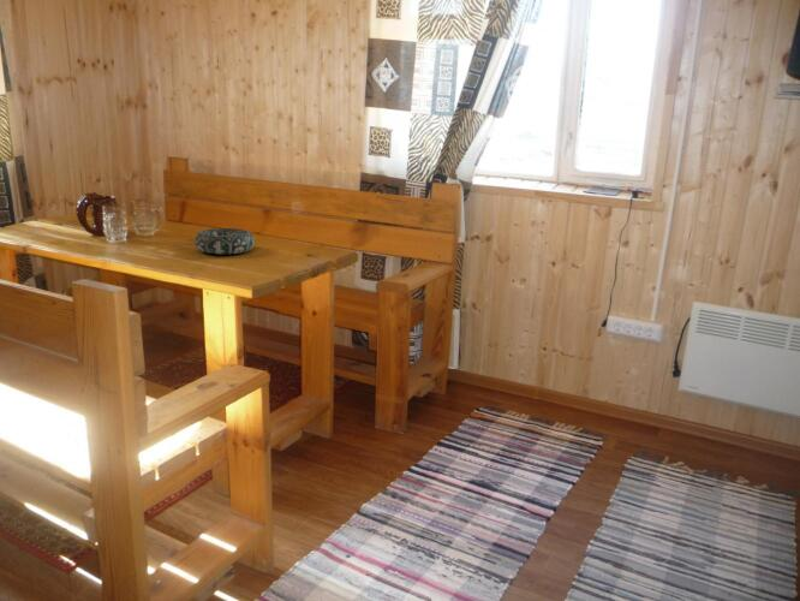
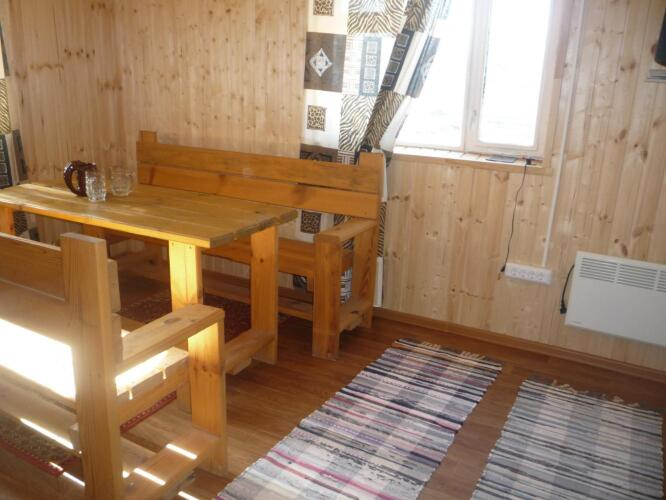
- decorative bowl [193,227,256,256]
